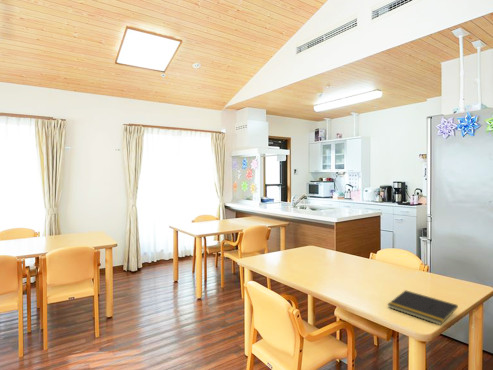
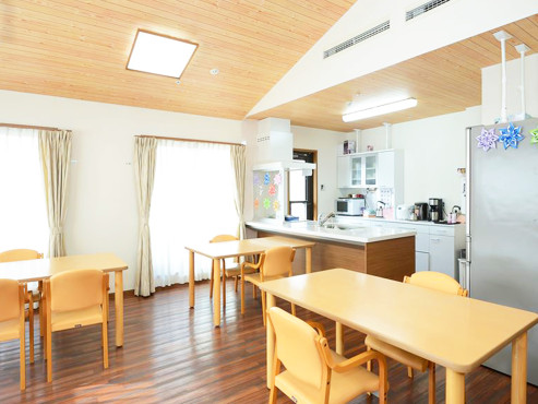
- notepad [387,289,459,326]
